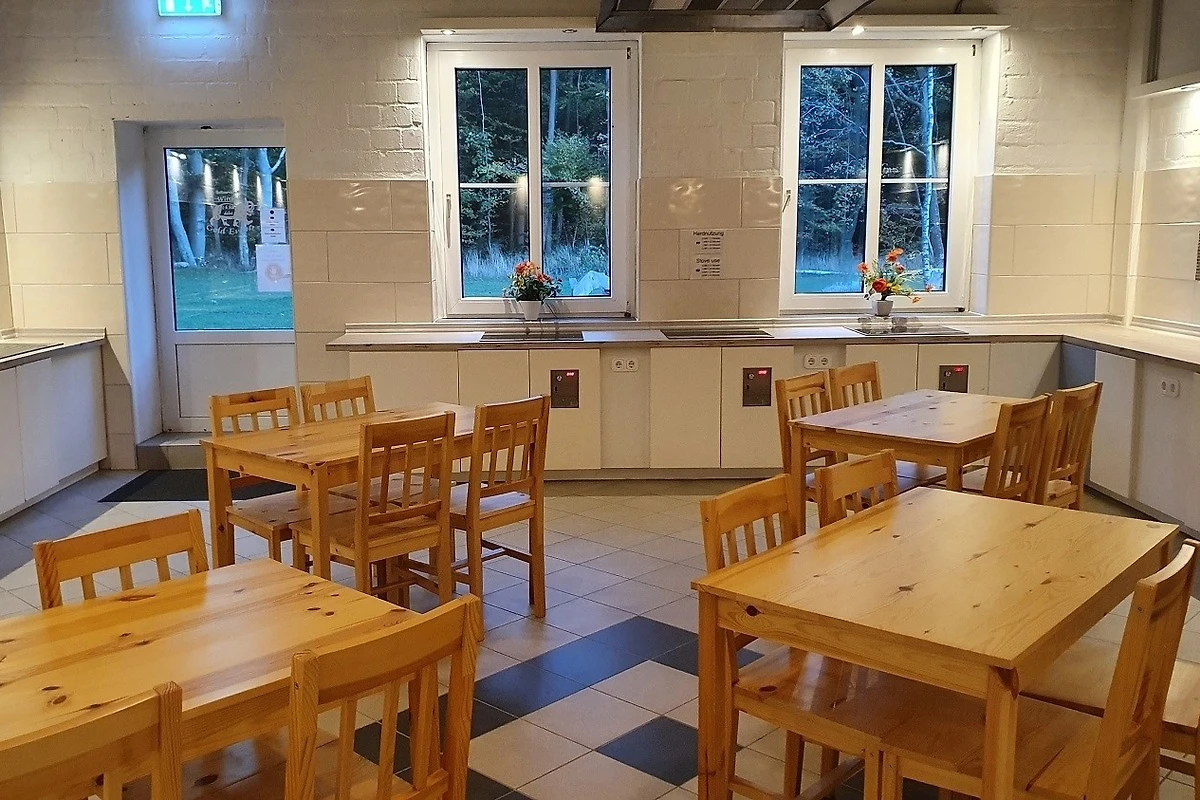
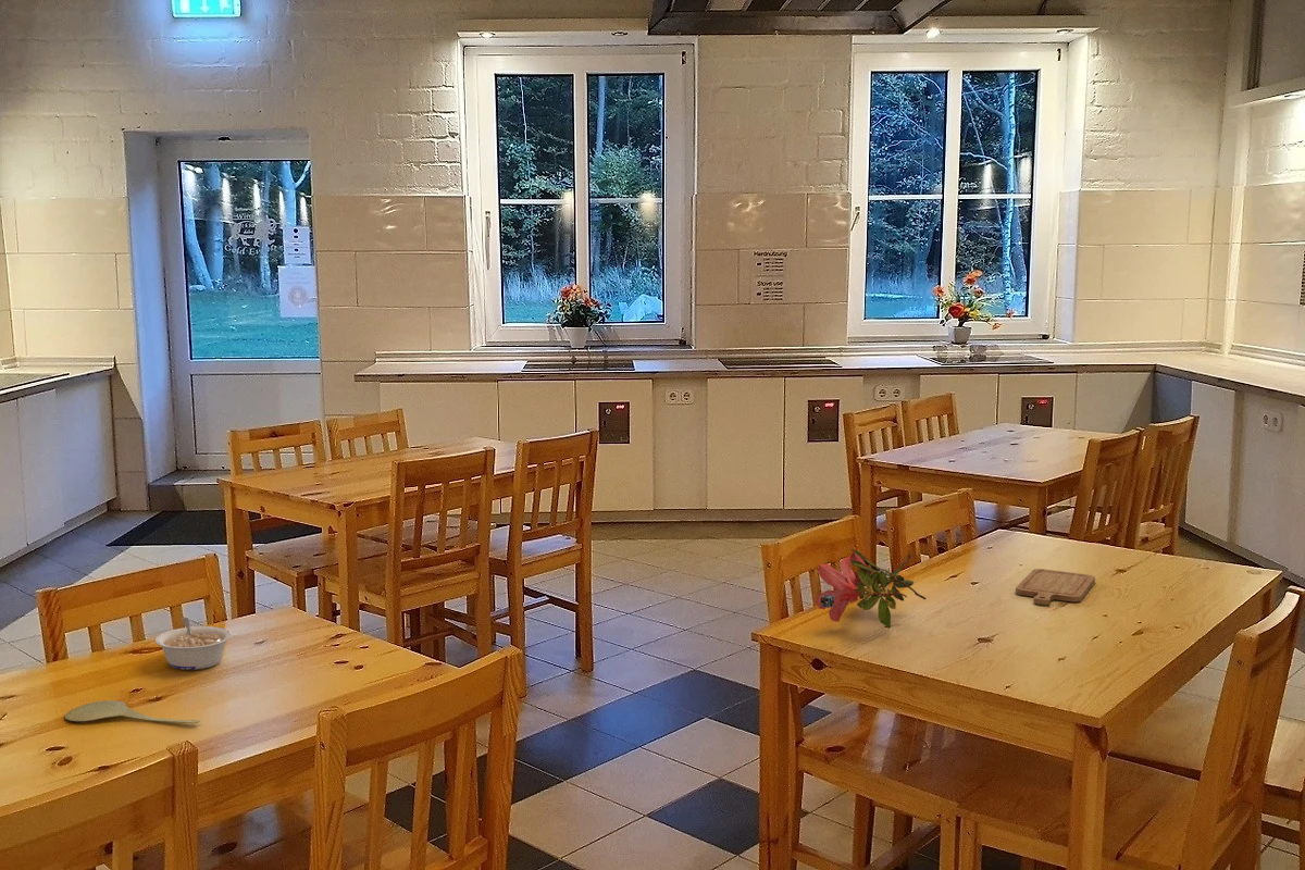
+ chopping board [1015,568,1096,606]
+ legume [154,617,233,671]
+ spoon [64,699,201,724]
+ flower [815,548,928,630]
